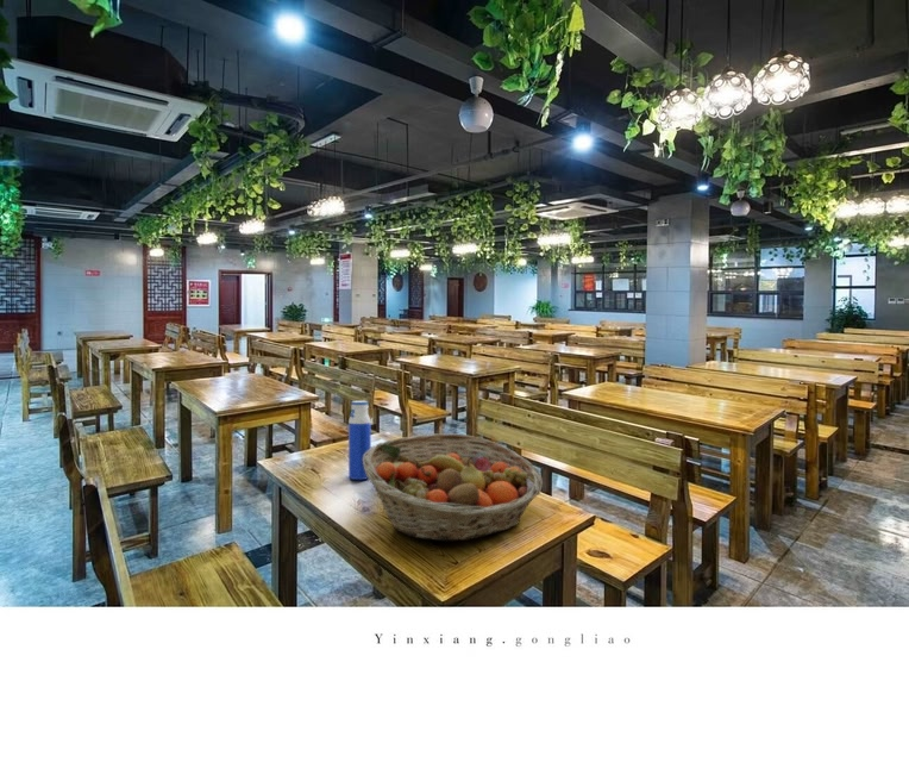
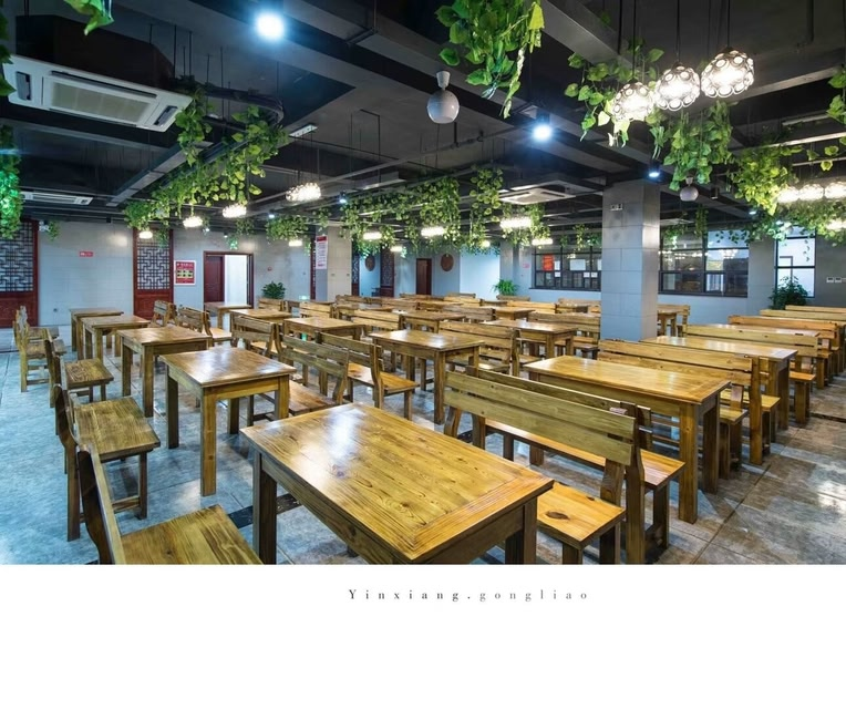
- water bottle [347,400,372,481]
- fruit basket [363,432,544,542]
